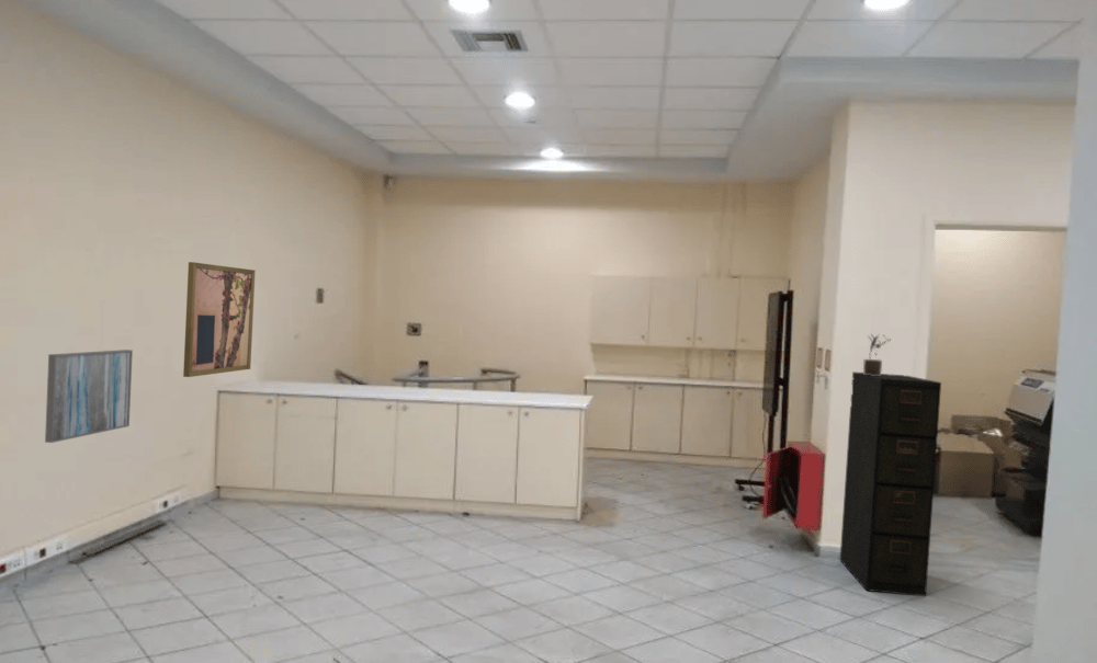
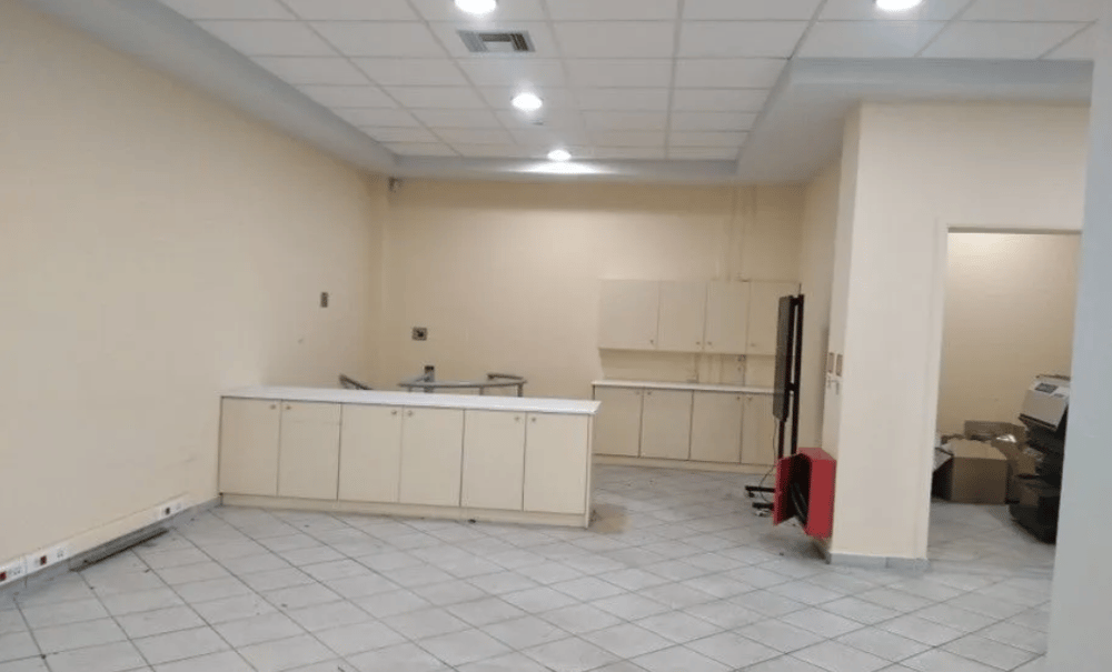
- potted plant [862,332,891,376]
- wall art [44,348,134,444]
- filing cabinet [839,370,942,597]
- wall art [182,261,257,378]
